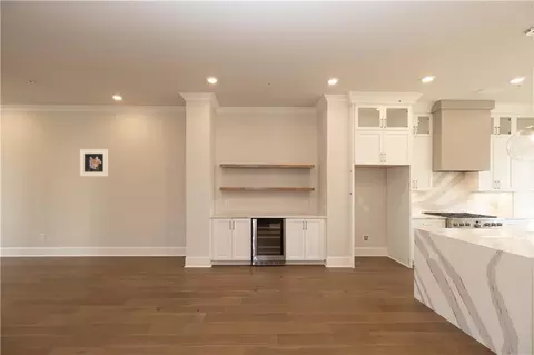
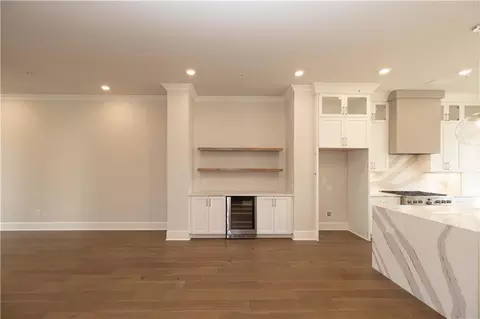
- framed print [79,148,109,177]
